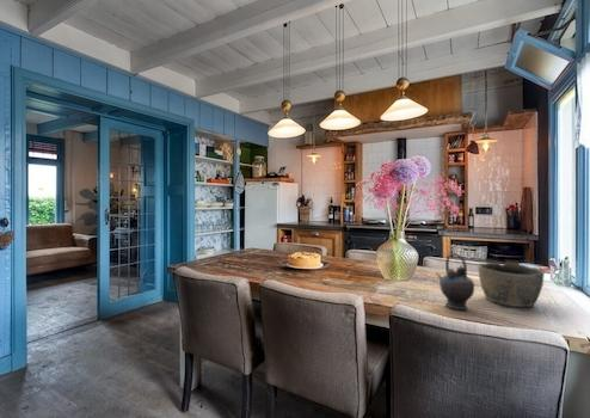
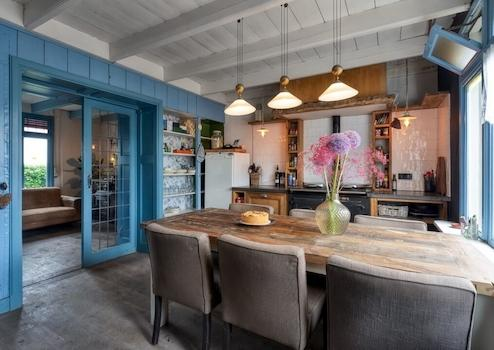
- teapot [435,252,475,311]
- bowl [477,262,546,308]
